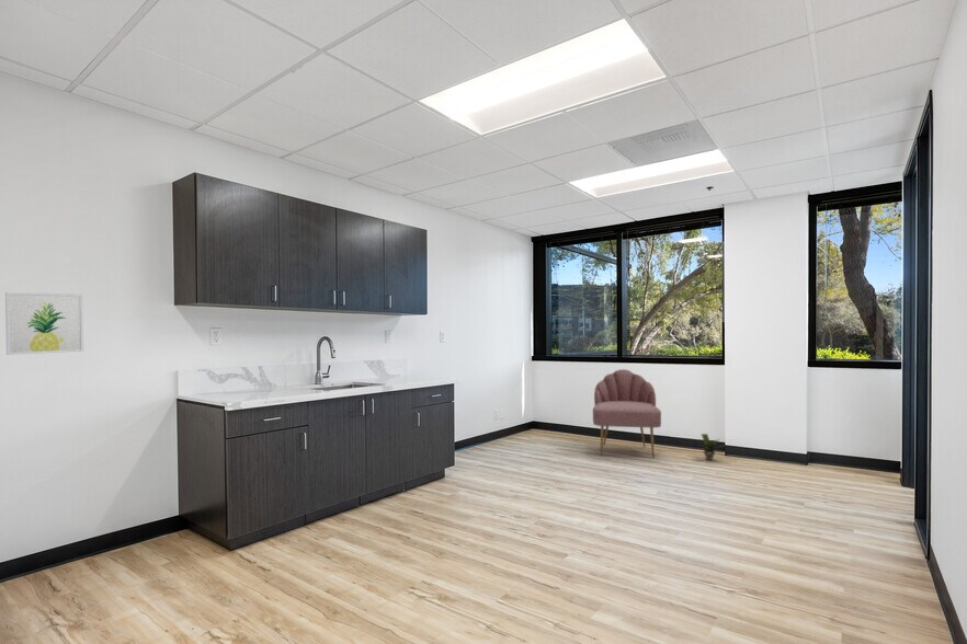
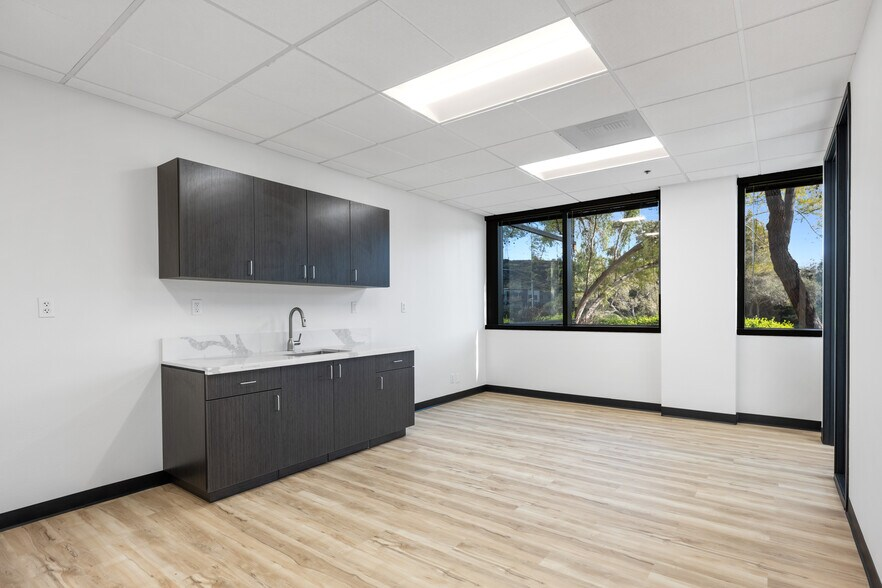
- chair [592,368,662,459]
- wall art [4,291,84,356]
- potted plant [699,433,724,461]
